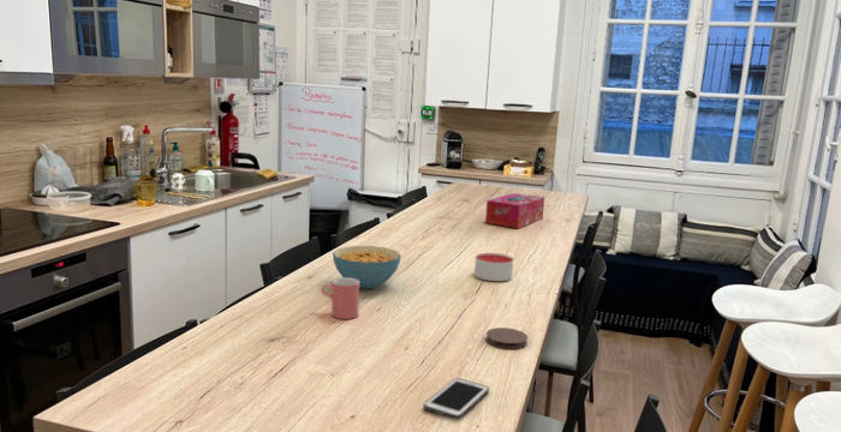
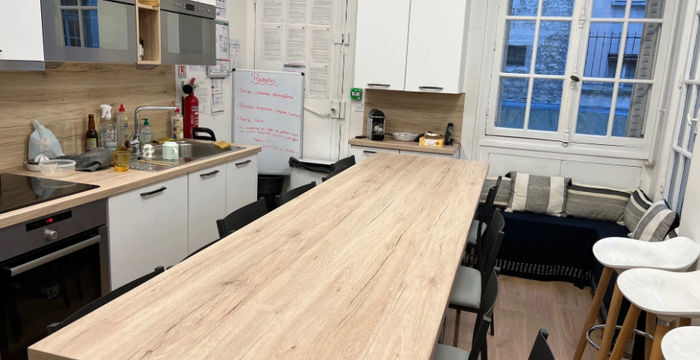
- coaster [484,326,529,350]
- cereal bowl [332,245,402,290]
- tissue box [484,192,545,229]
- candle [473,252,514,282]
- cup [321,277,360,320]
- cell phone [423,377,490,421]
